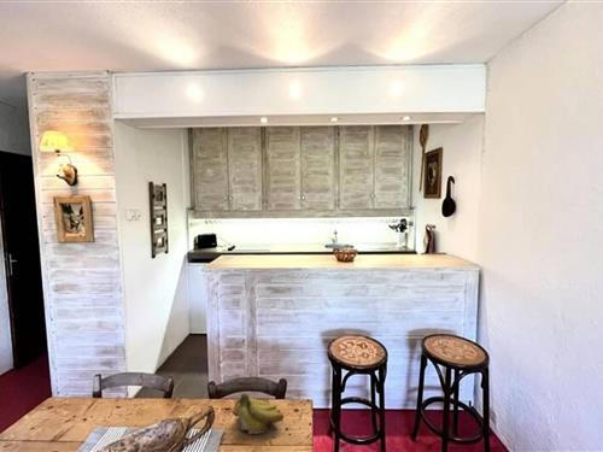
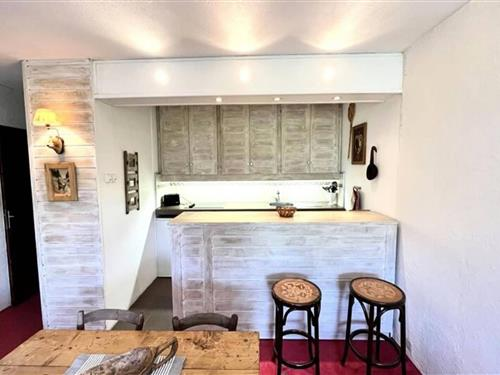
- fruit [234,392,286,435]
